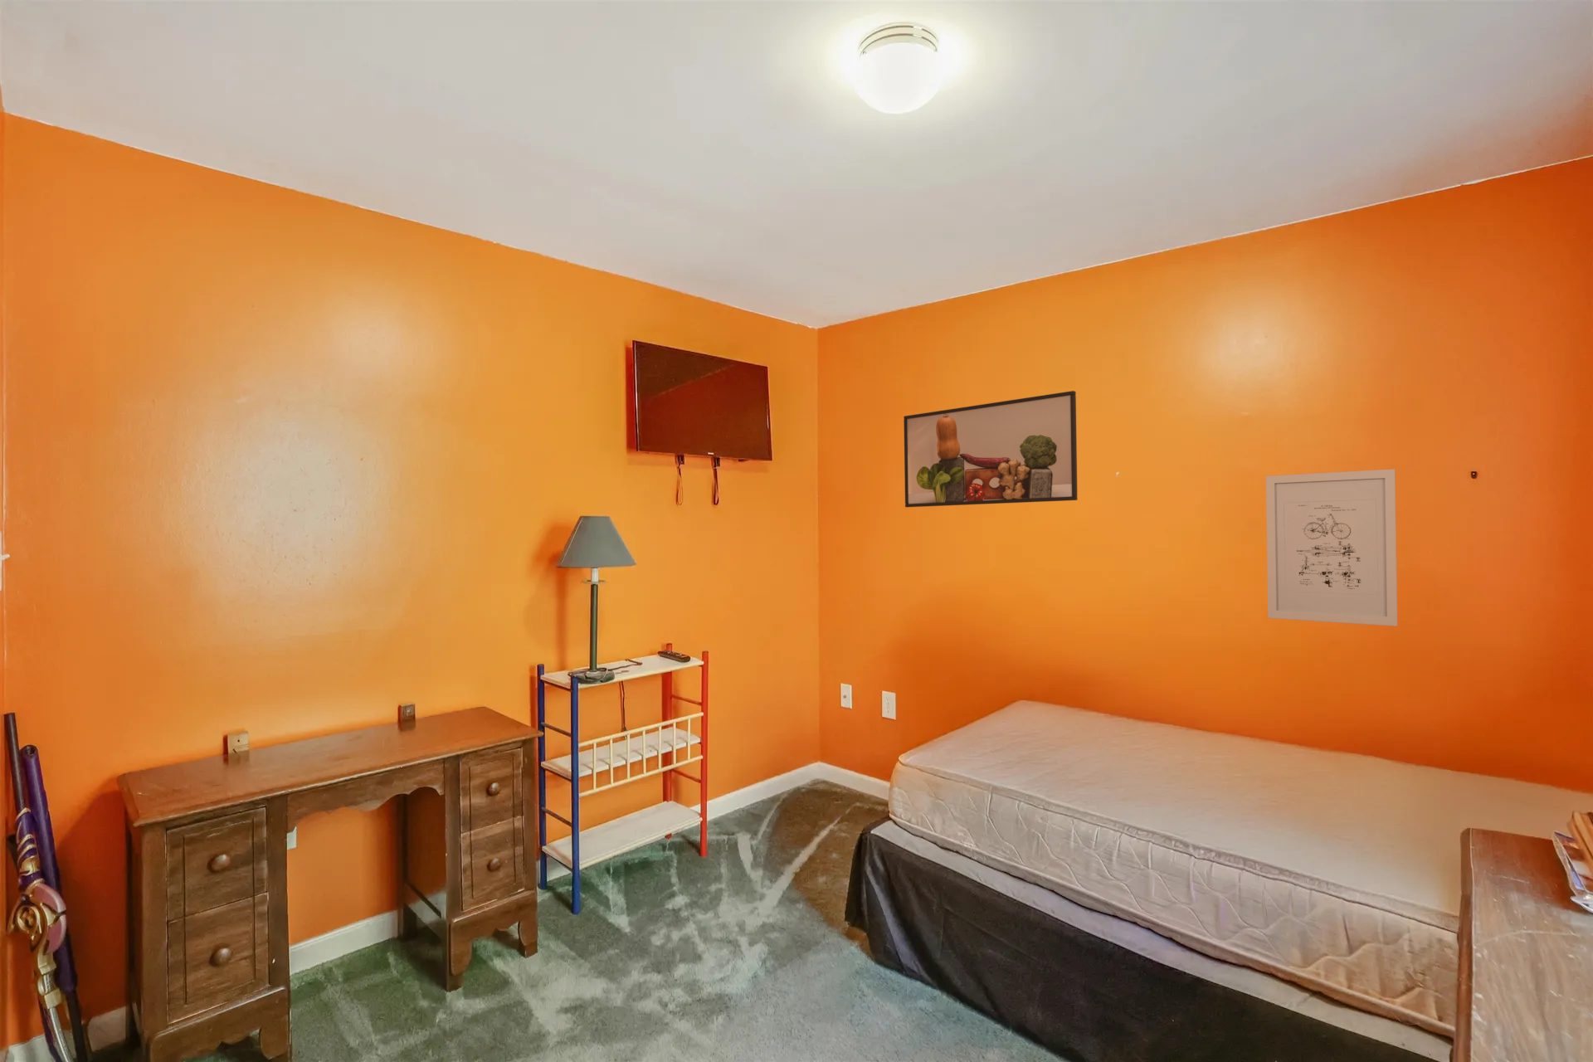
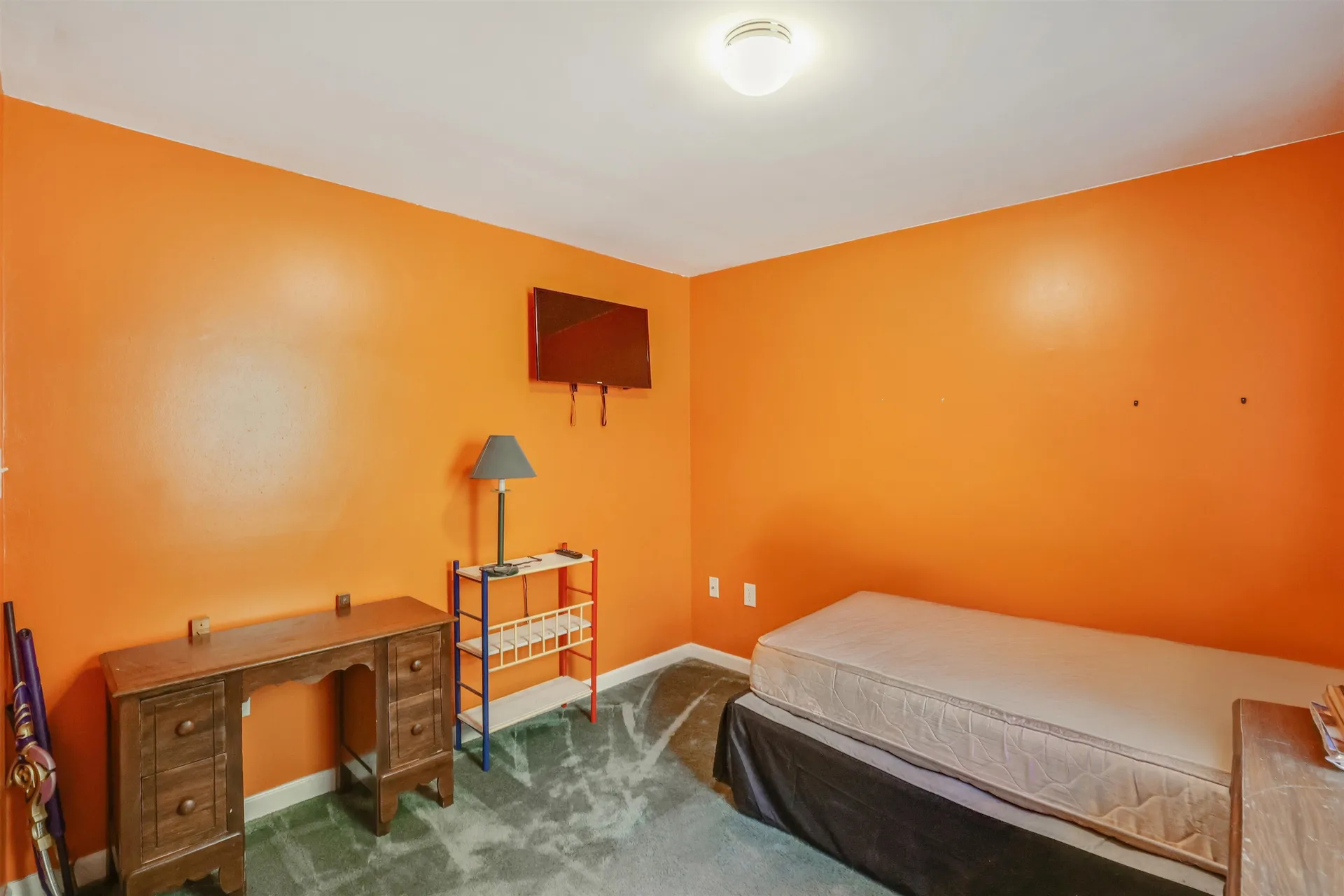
- wall art [1266,468,1399,627]
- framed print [903,390,1079,507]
